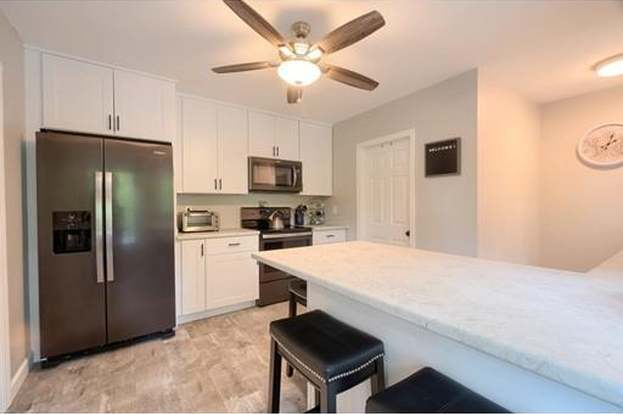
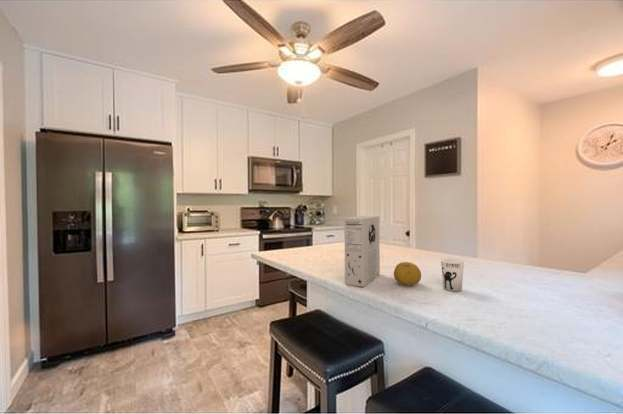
+ fruit [393,261,422,287]
+ cereal box [343,215,381,288]
+ cup [440,258,465,292]
